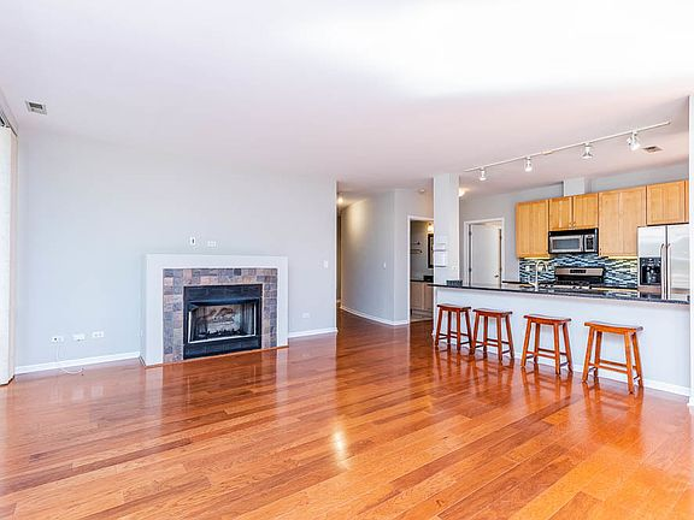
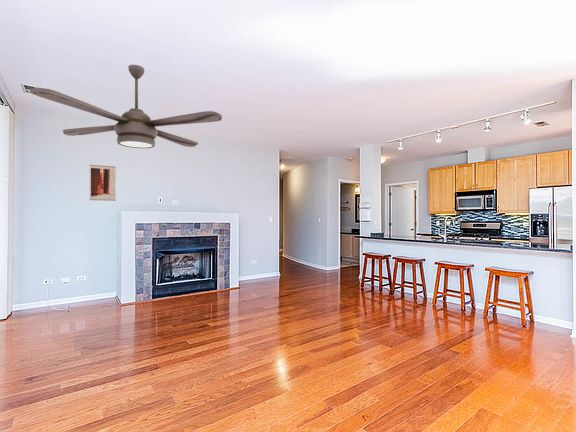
+ wall art [89,164,117,202]
+ ceiling fan [29,64,223,149]
